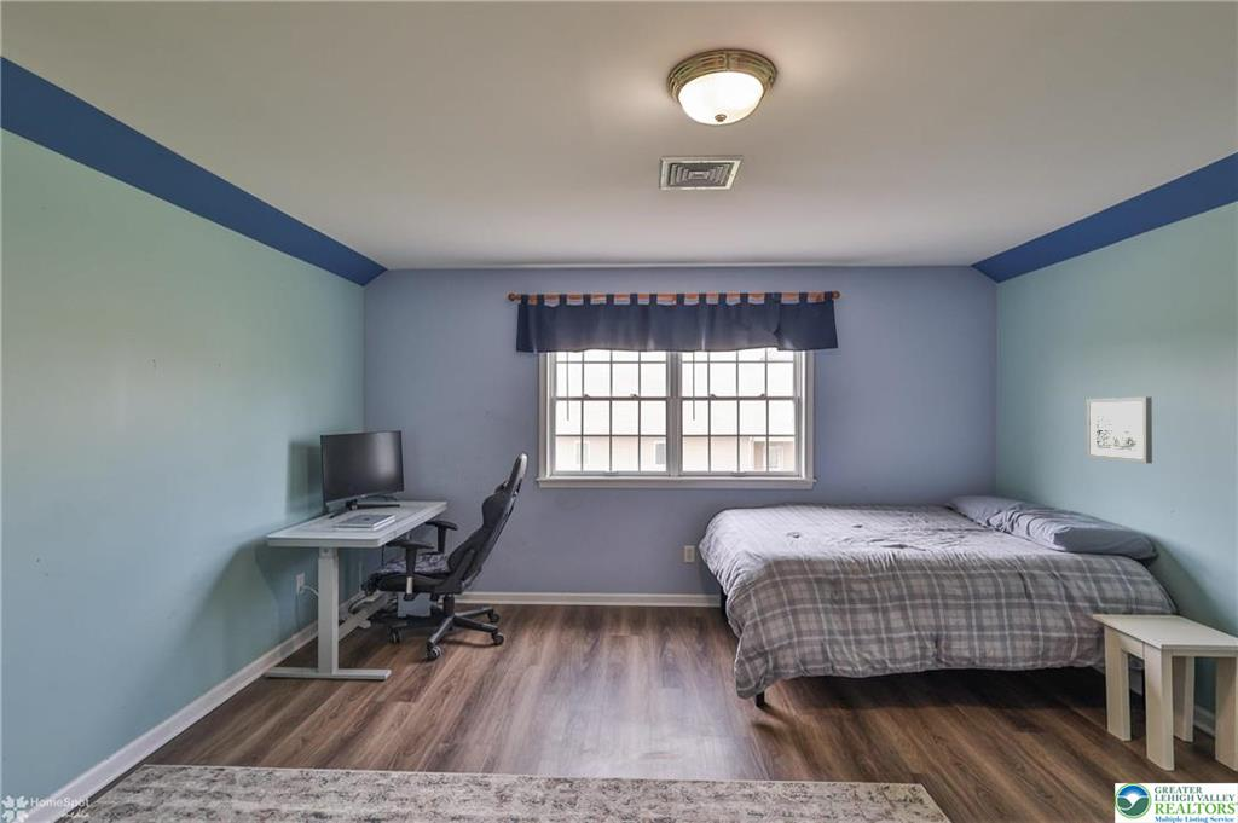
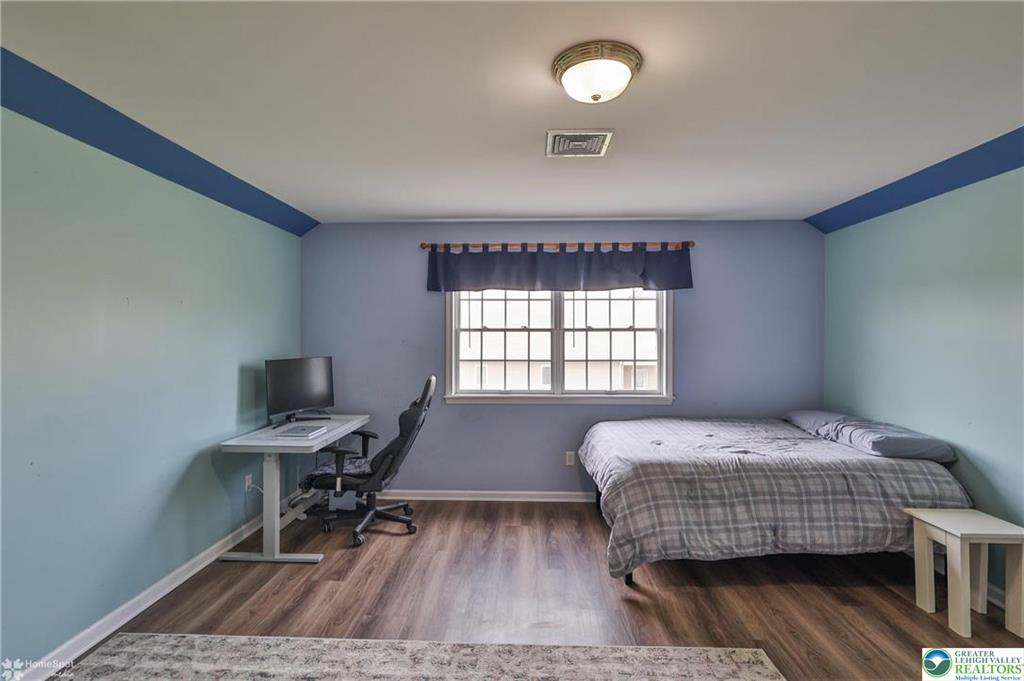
- wall art [1086,396,1153,464]
